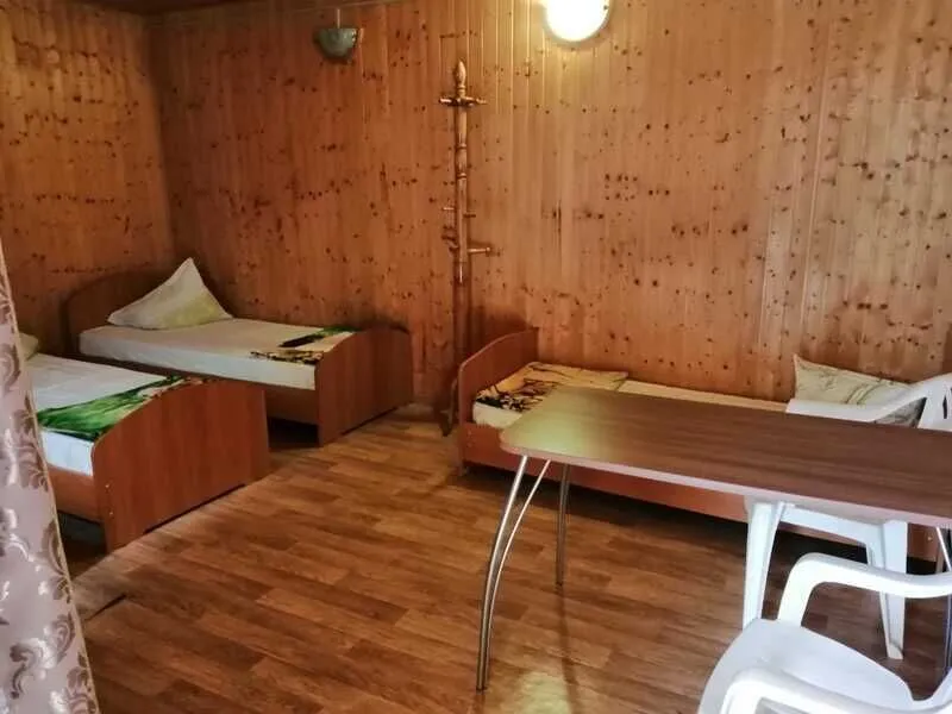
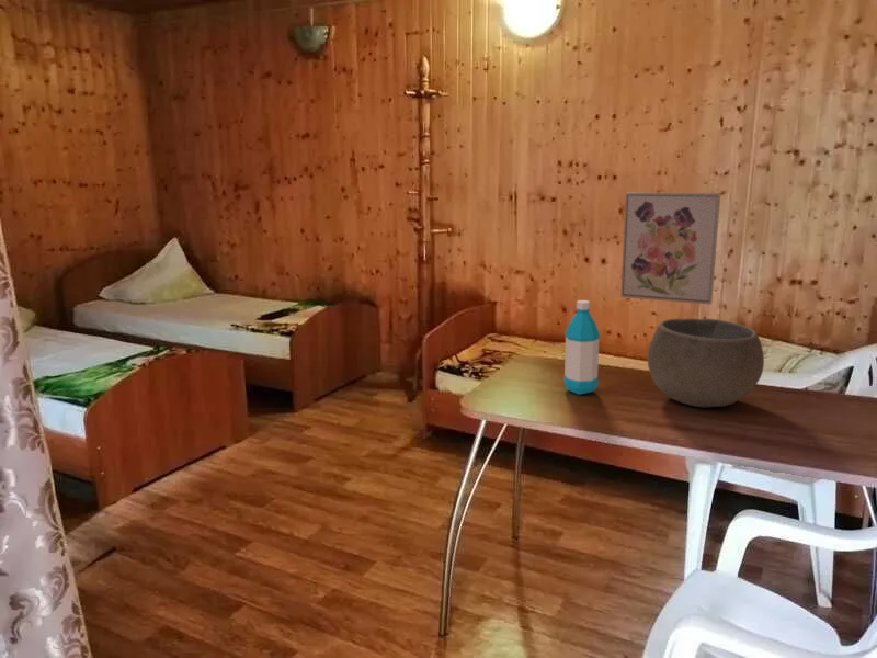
+ water bottle [562,299,601,396]
+ wall art [619,191,721,306]
+ bowl [646,317,765,408]
